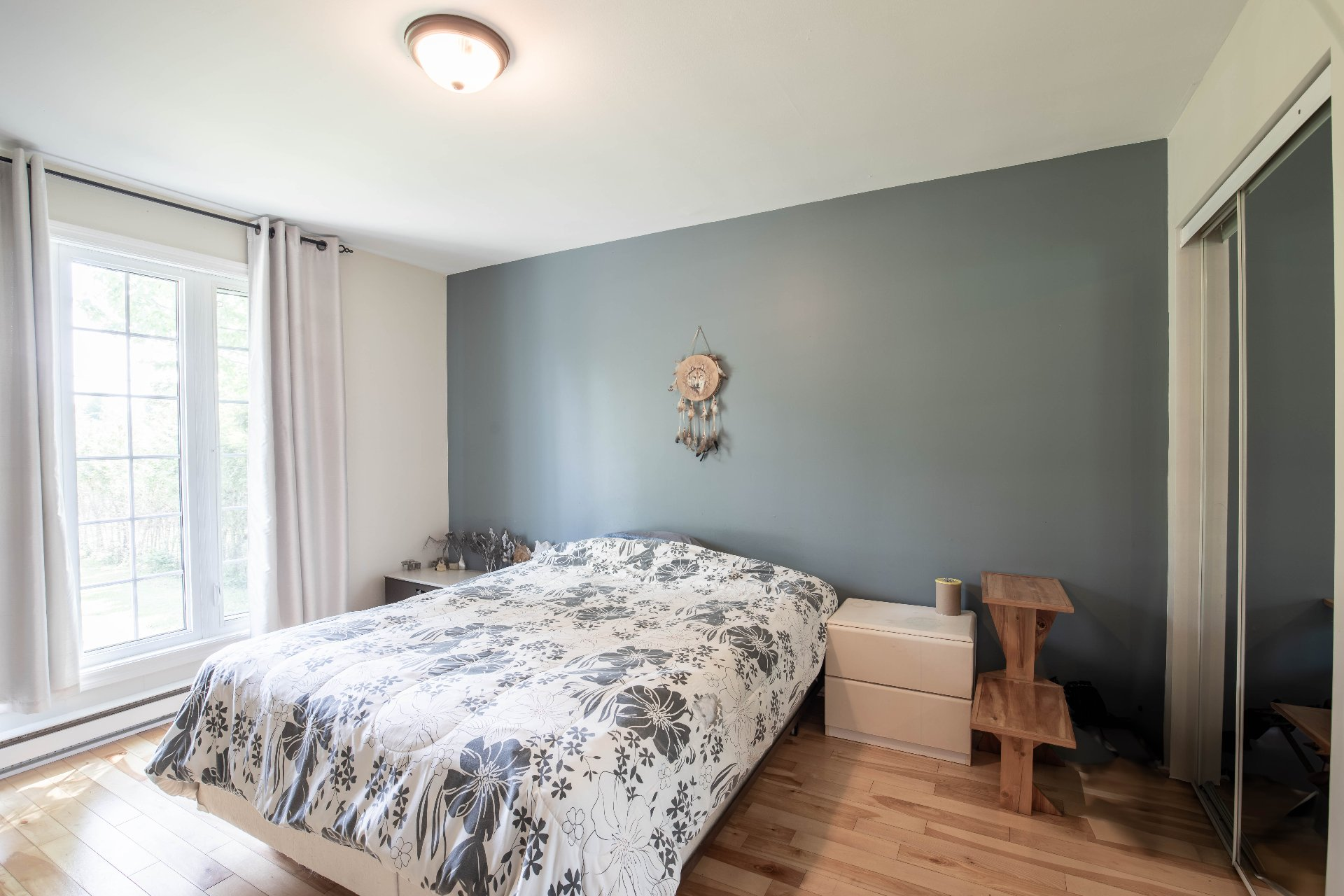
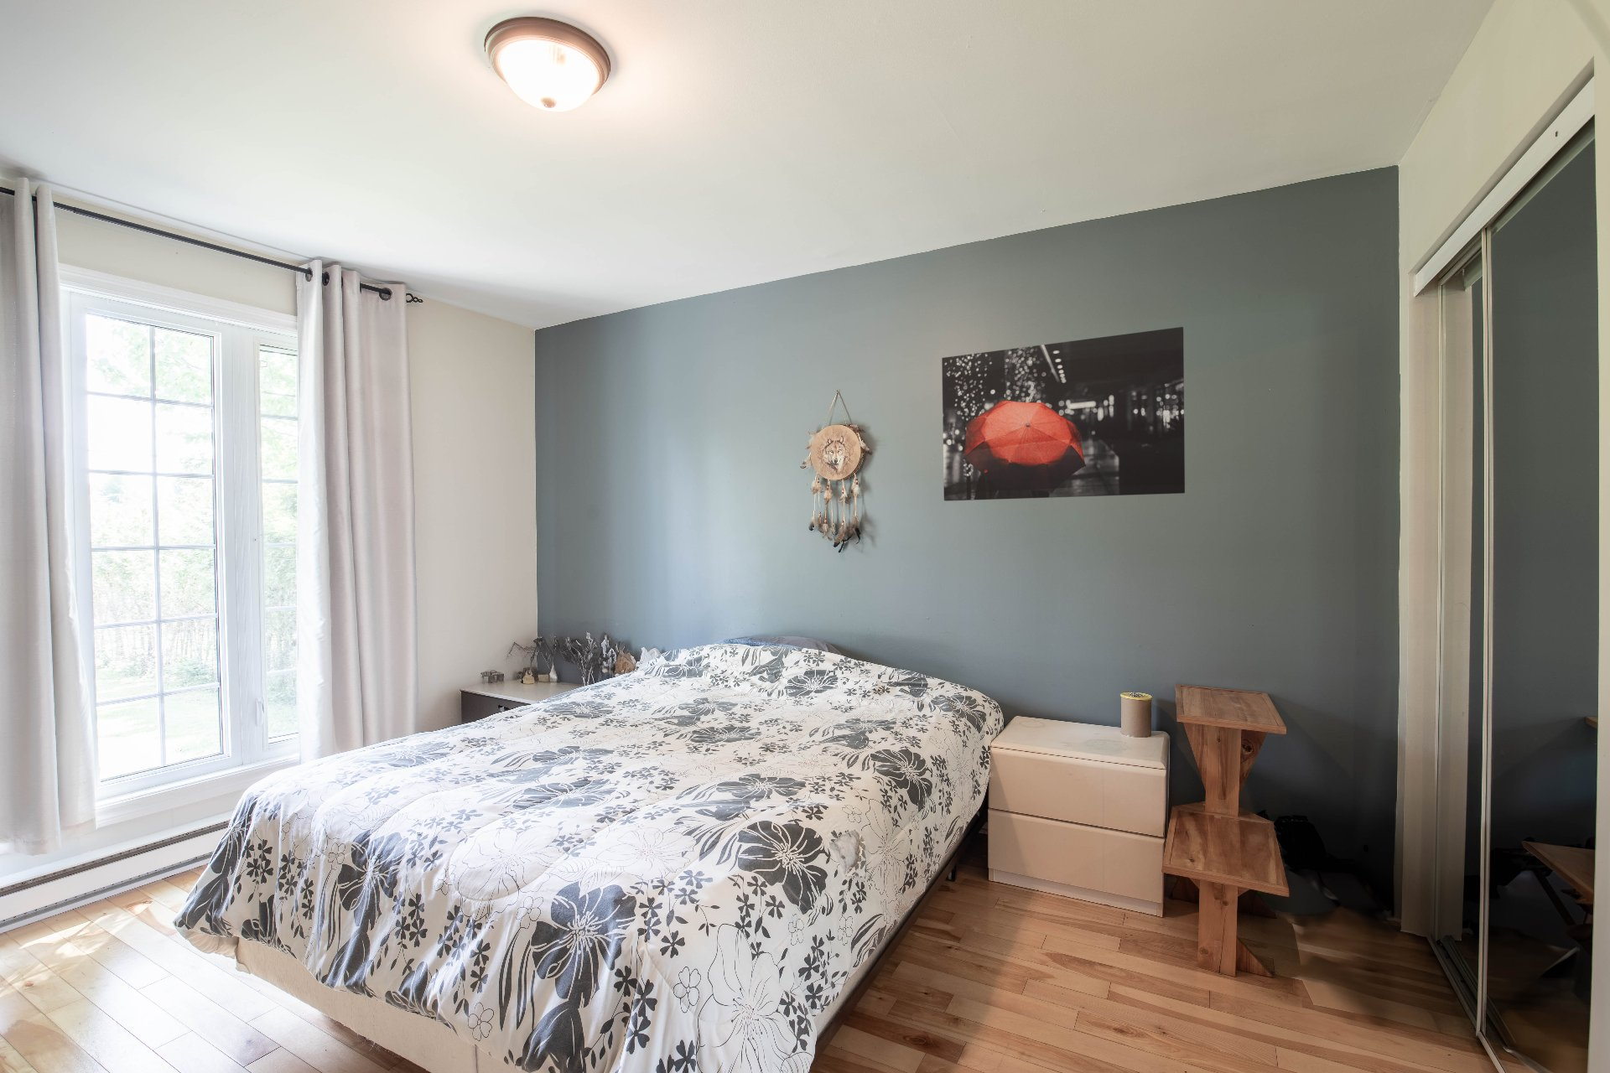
+ wall art [940,326,1186,502]
